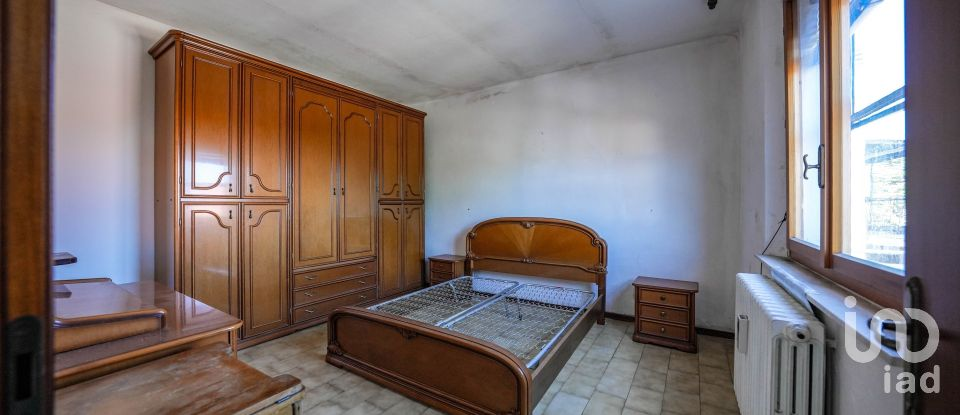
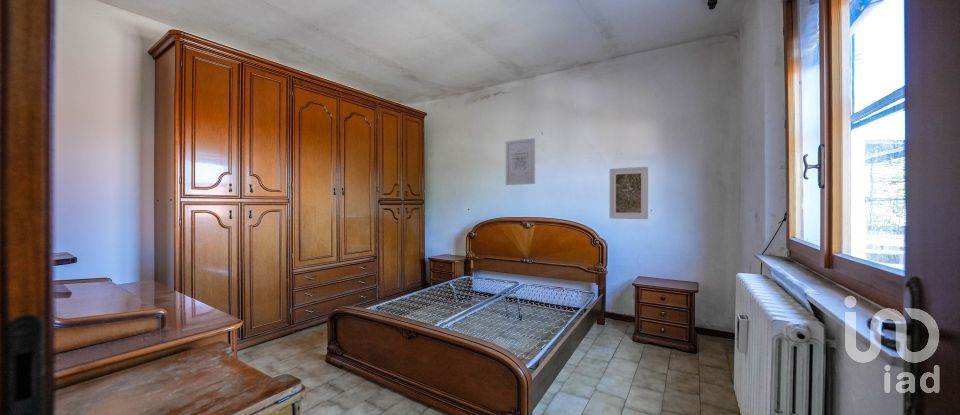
+ wall art [505,137,536,186]
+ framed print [609,166,649,220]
